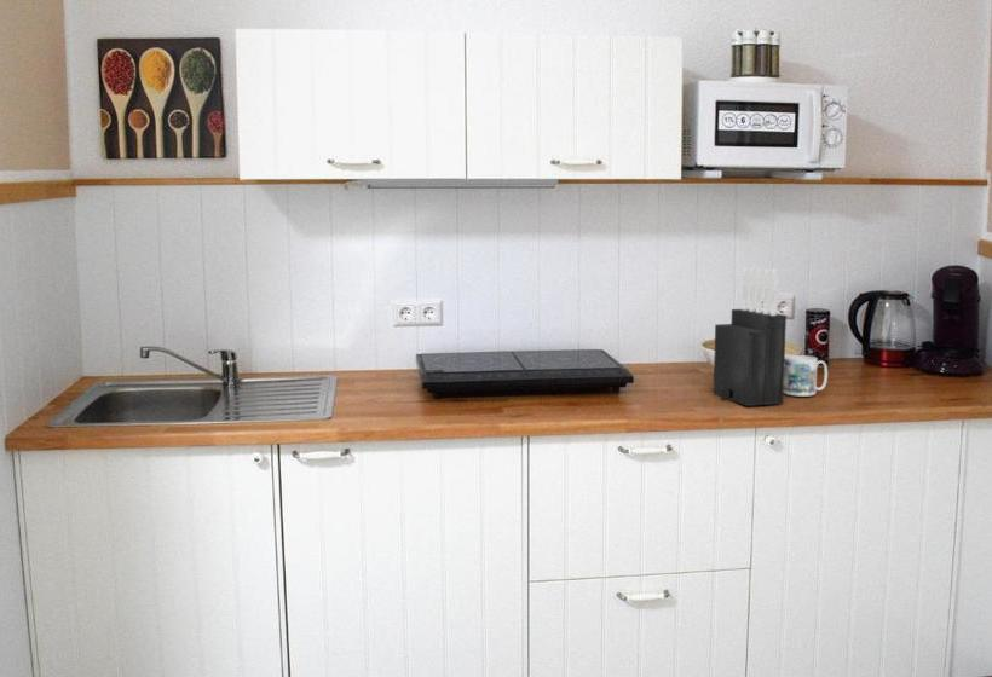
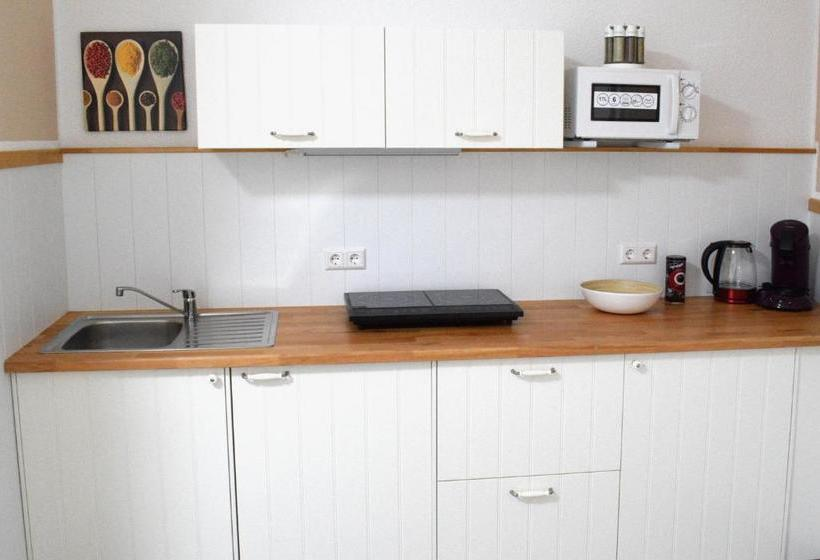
- mug [783,354,829,398]
- knife block [713,266,788,407]
